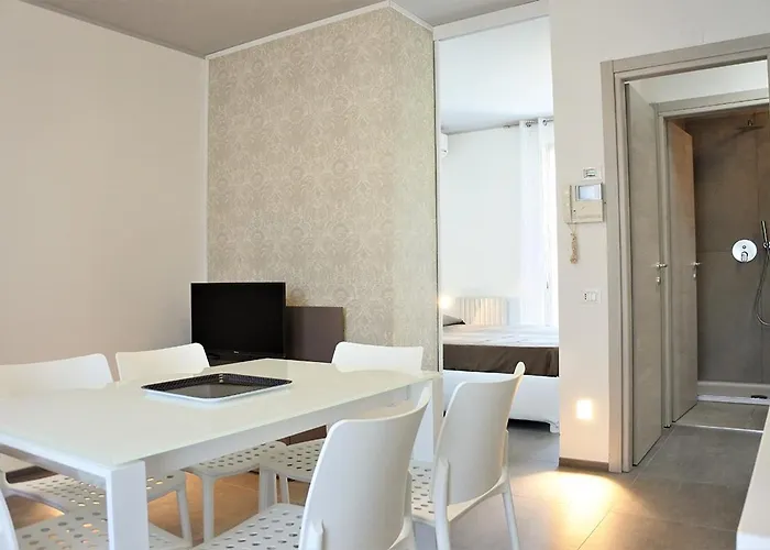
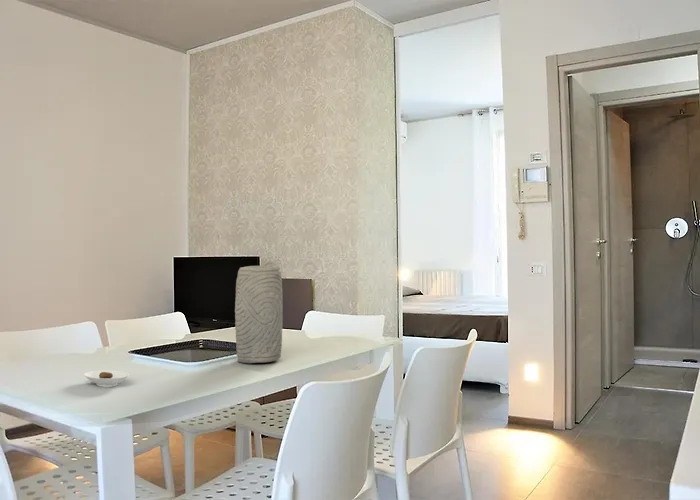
+ saucer [83,370,130,388]
+ vase [234,264,283,364]
